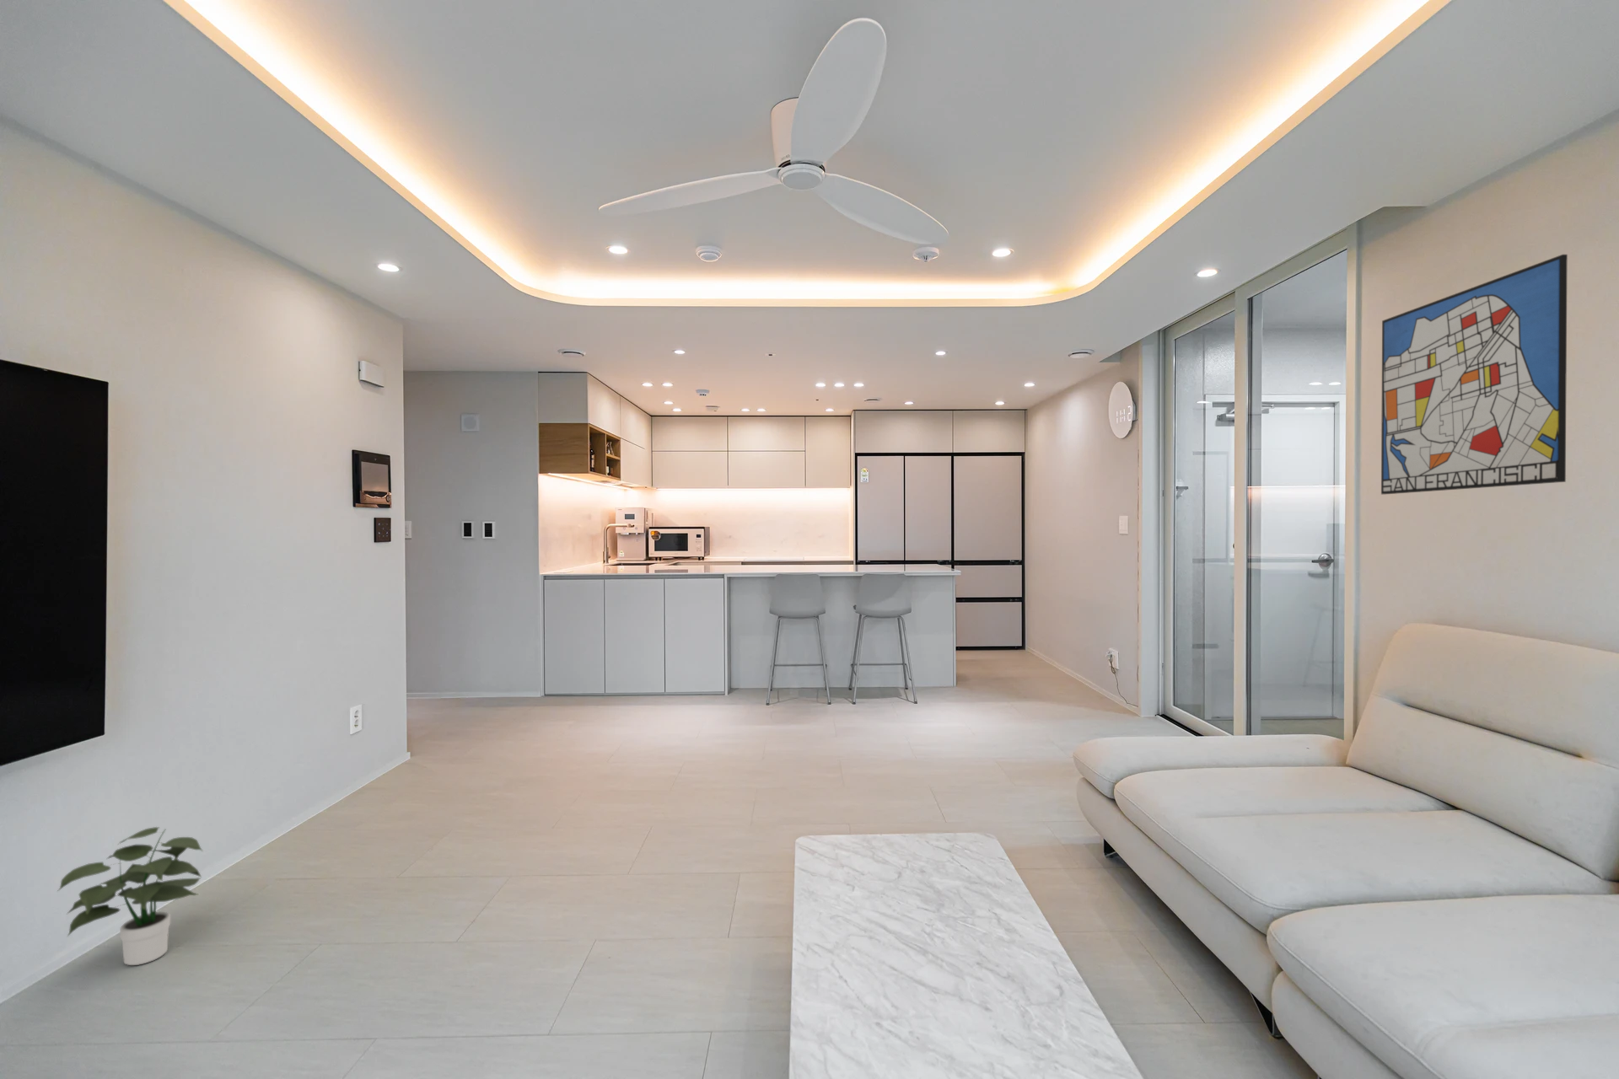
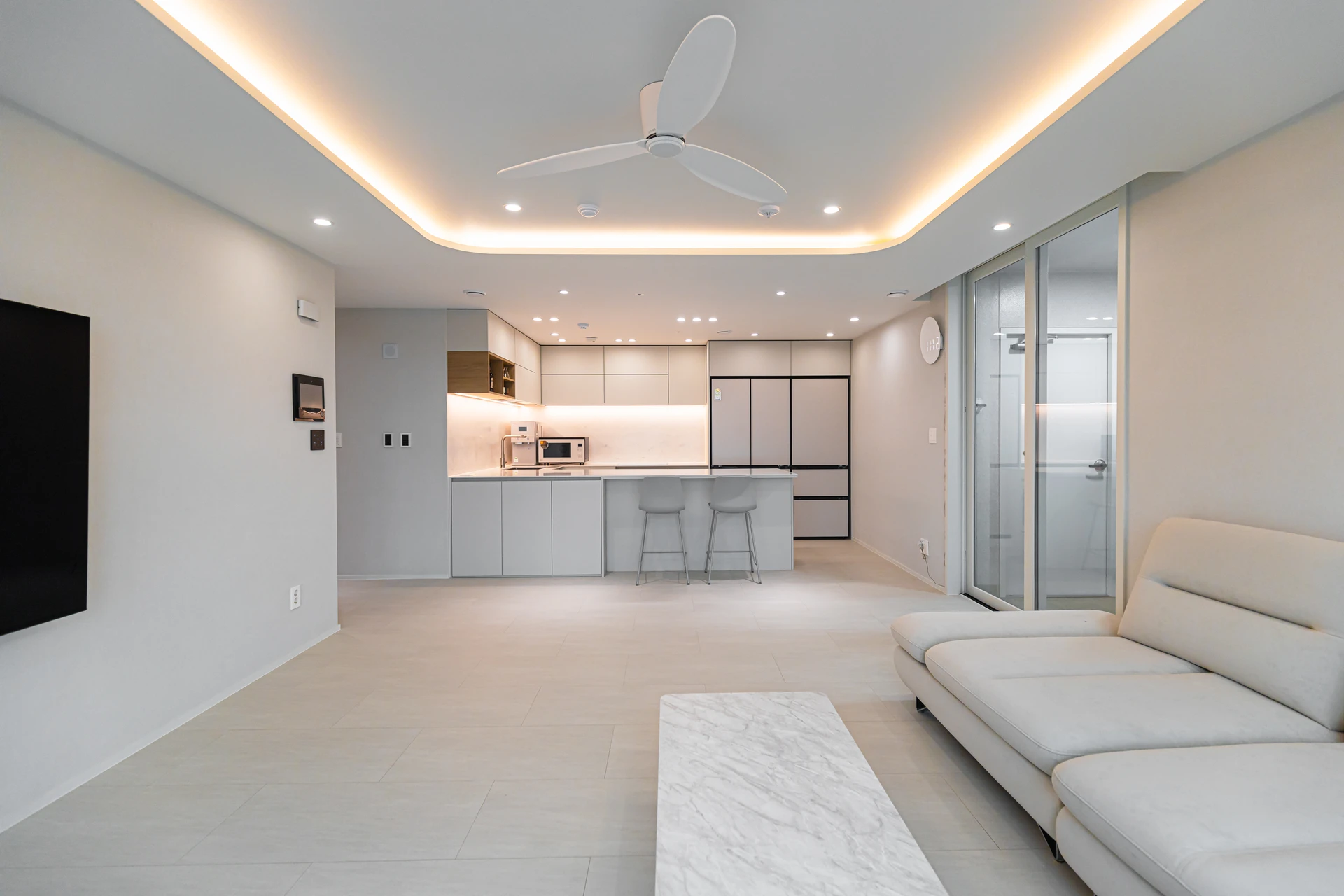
- potted plant [57,826,204,966]
- wall art [1380,254,1568,495]
